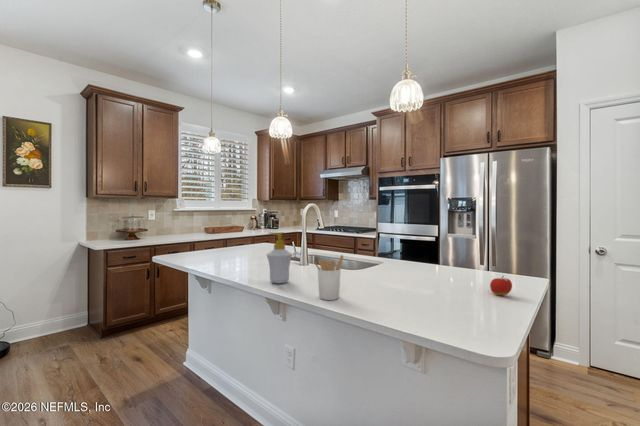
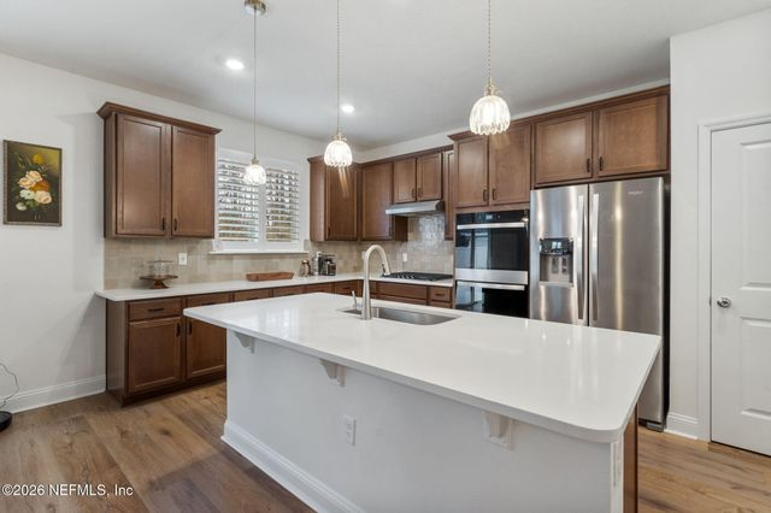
- soap bottle [266,231,293,284]
- utensil holder [312,254,344,301]
- fruit [489,275,513,296]
